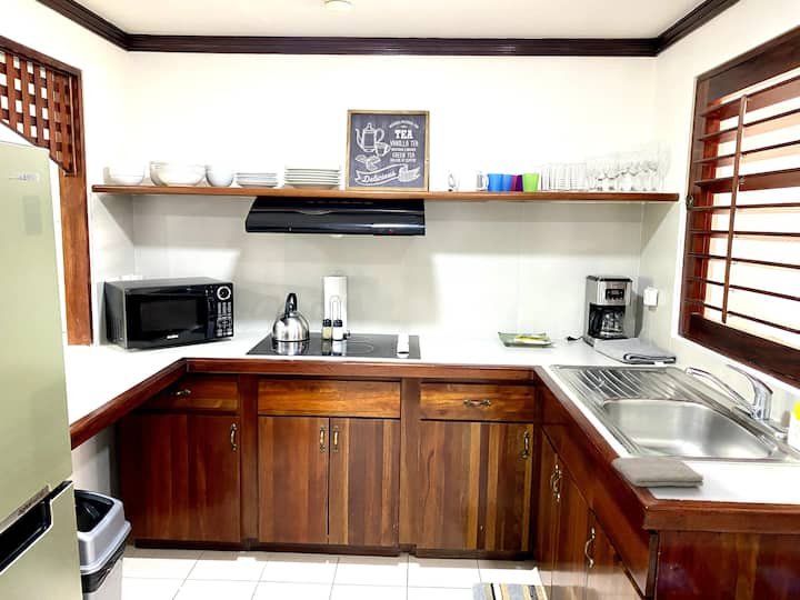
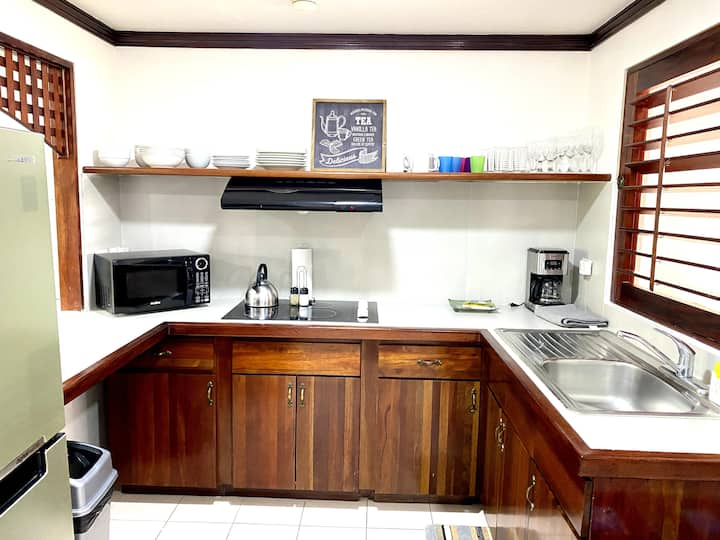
- washcloth [611,456,704,488]
